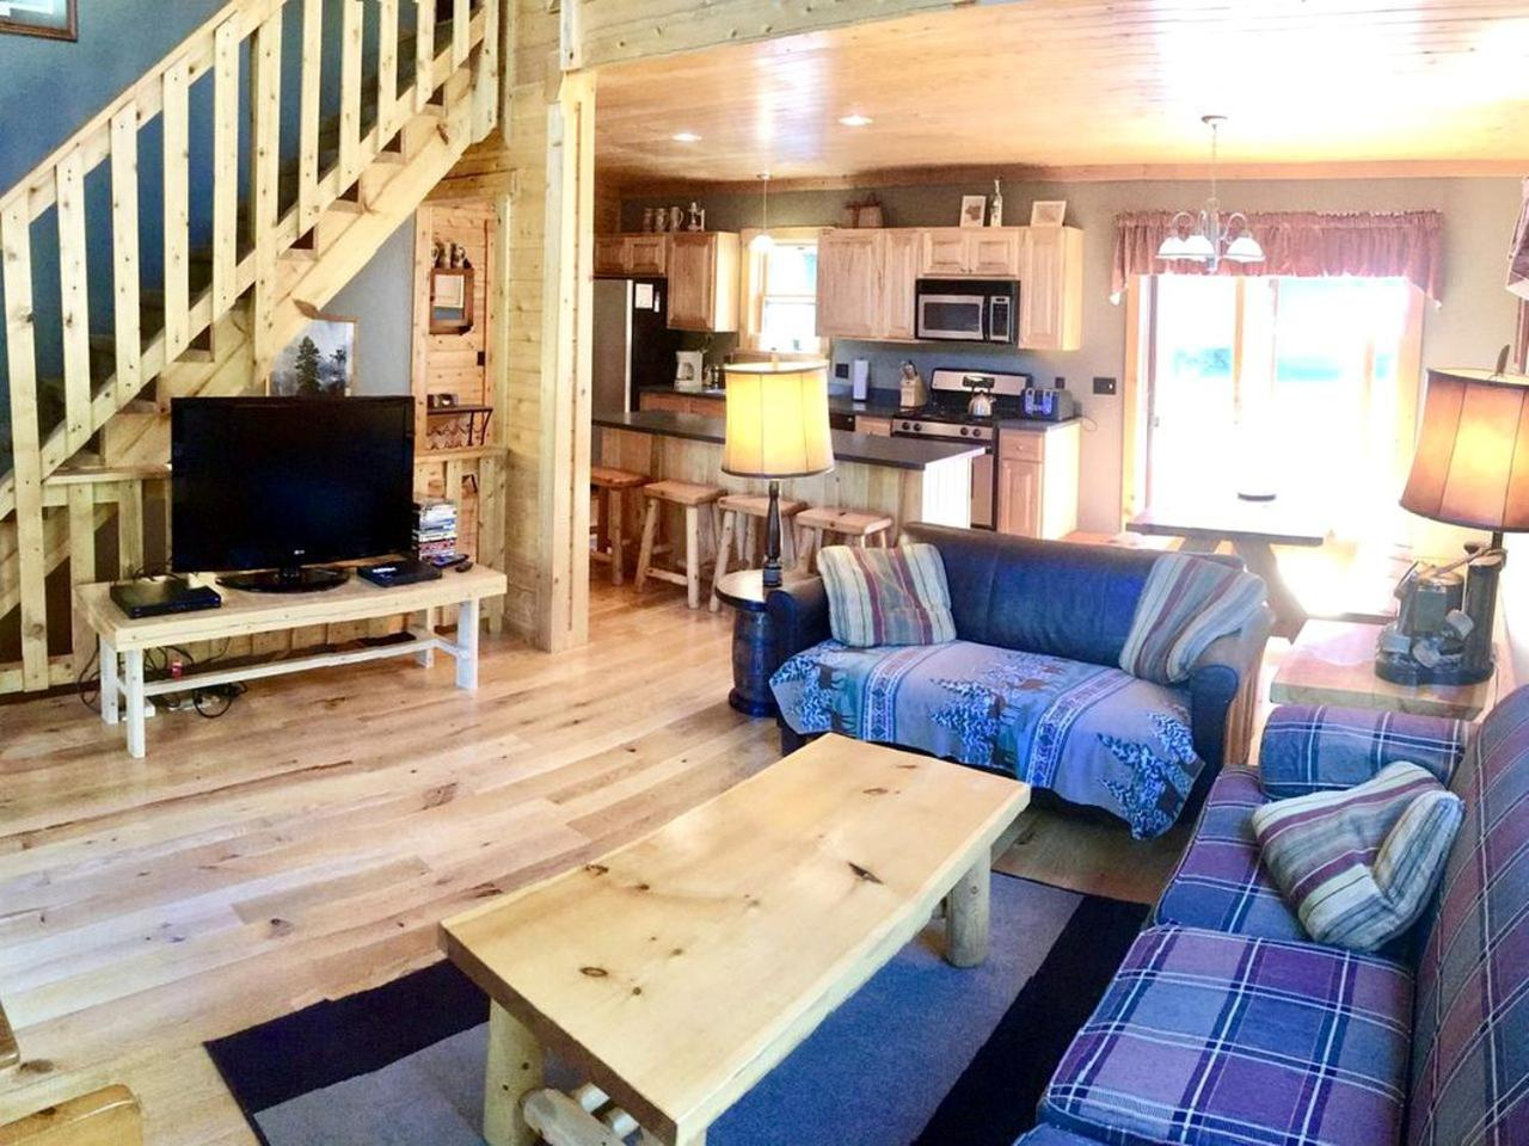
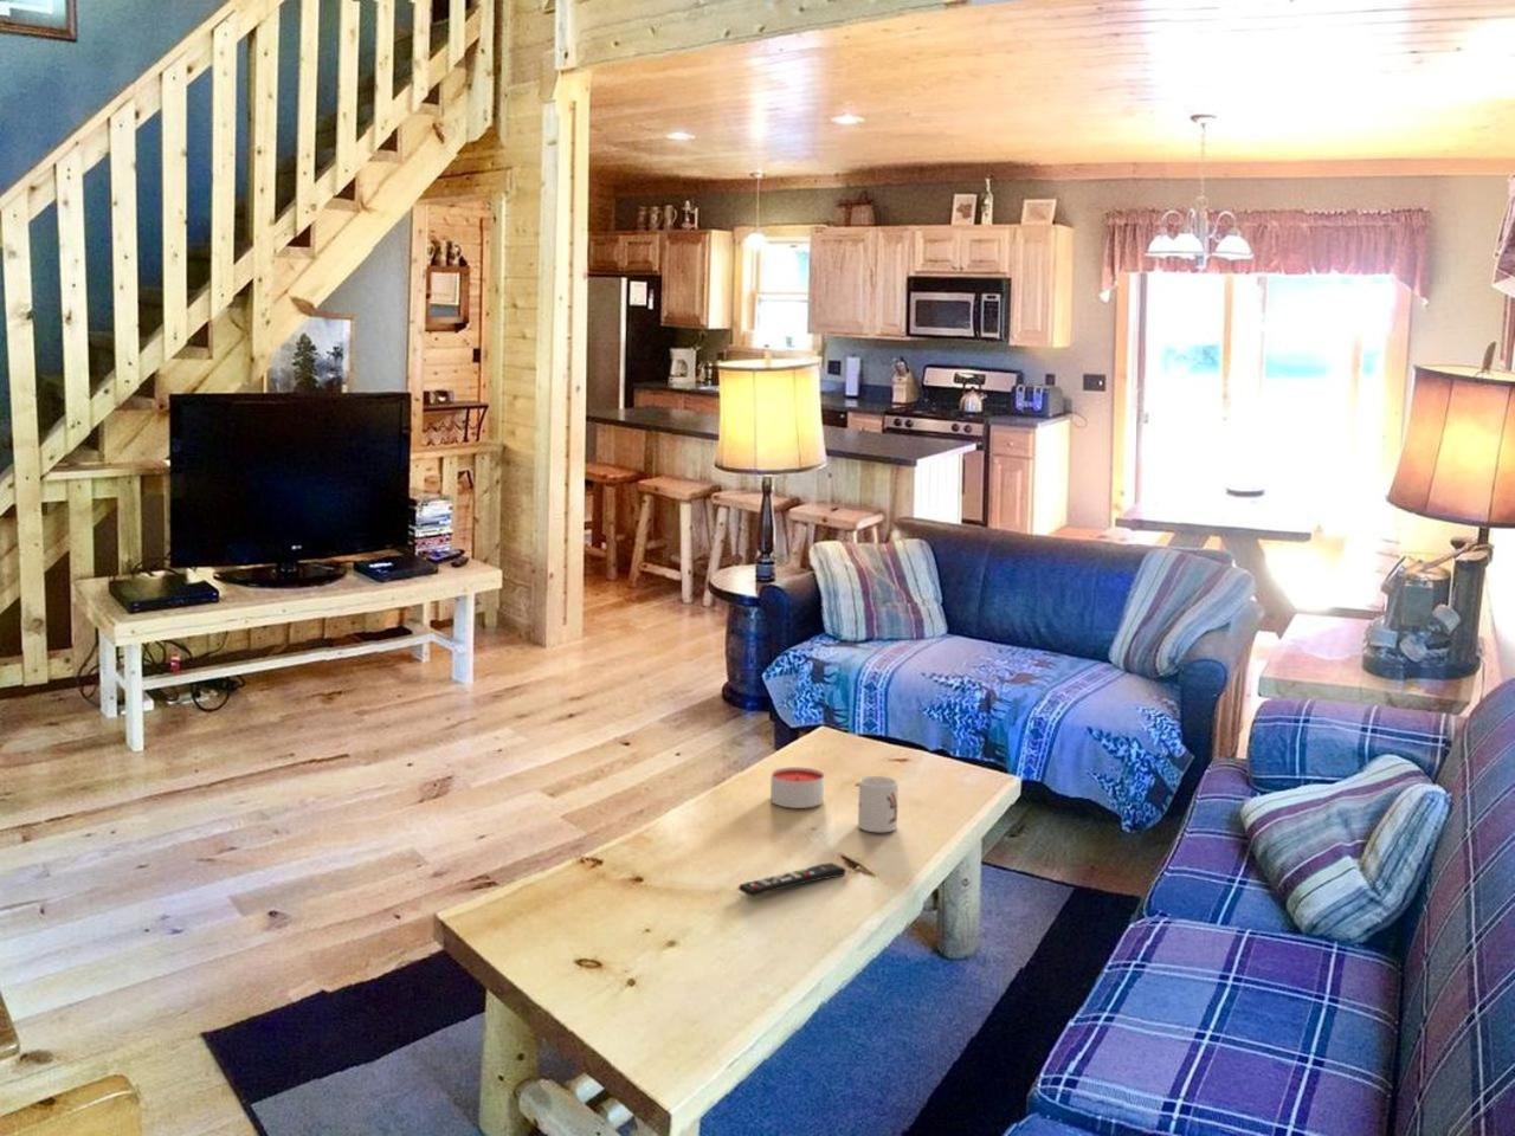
+ remote control [737,862,847,899]
+ mug [857,776,899,833]
+ candle [769,766,825,809]
